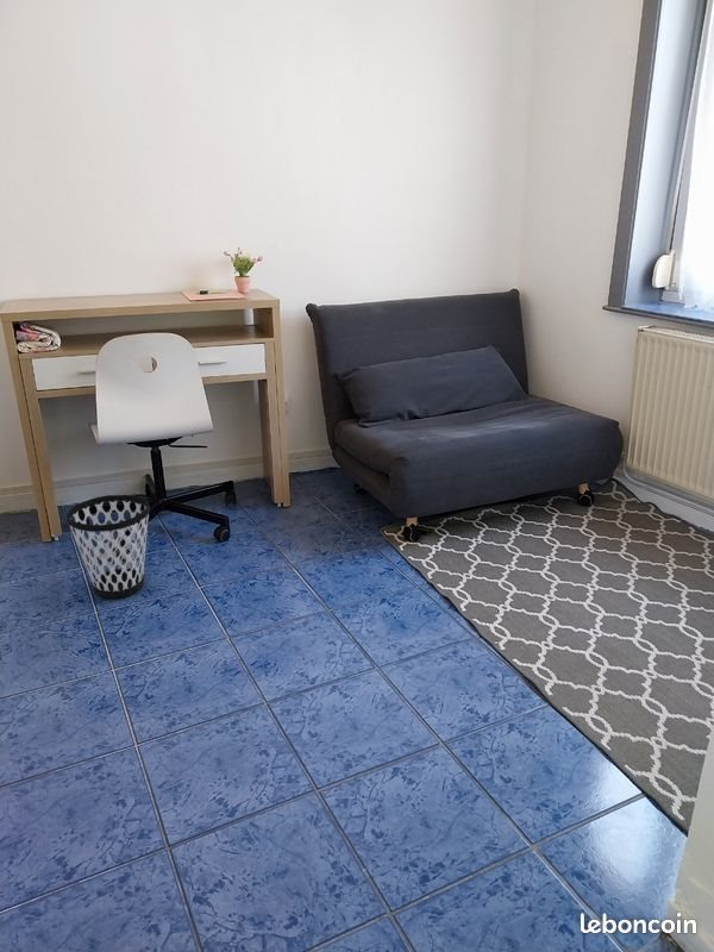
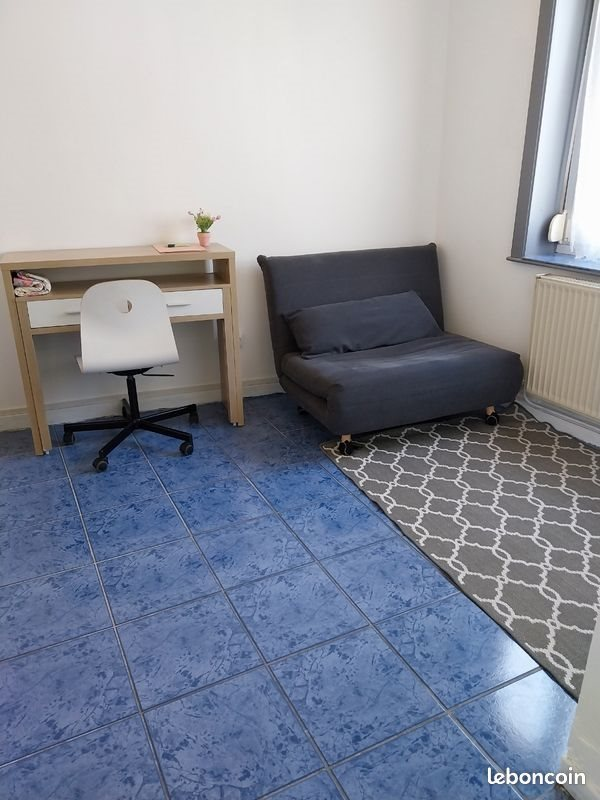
- wastebasket [65,494,151,600]
